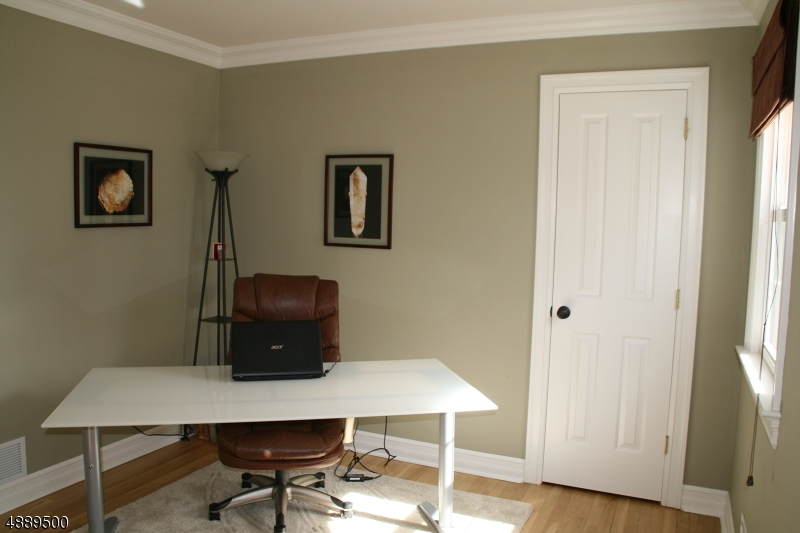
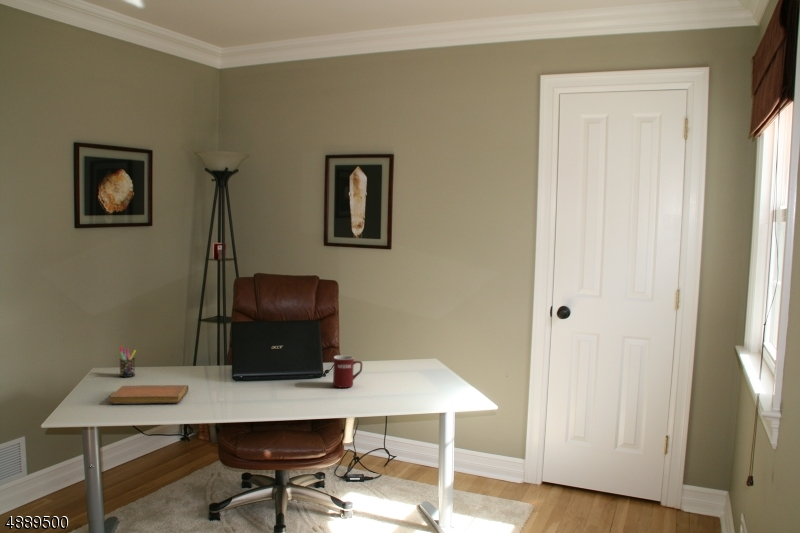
+ mug [332,354,363,389]
+ notebook [109,384,190,404]
+ pen holder [119,345,137,378]
